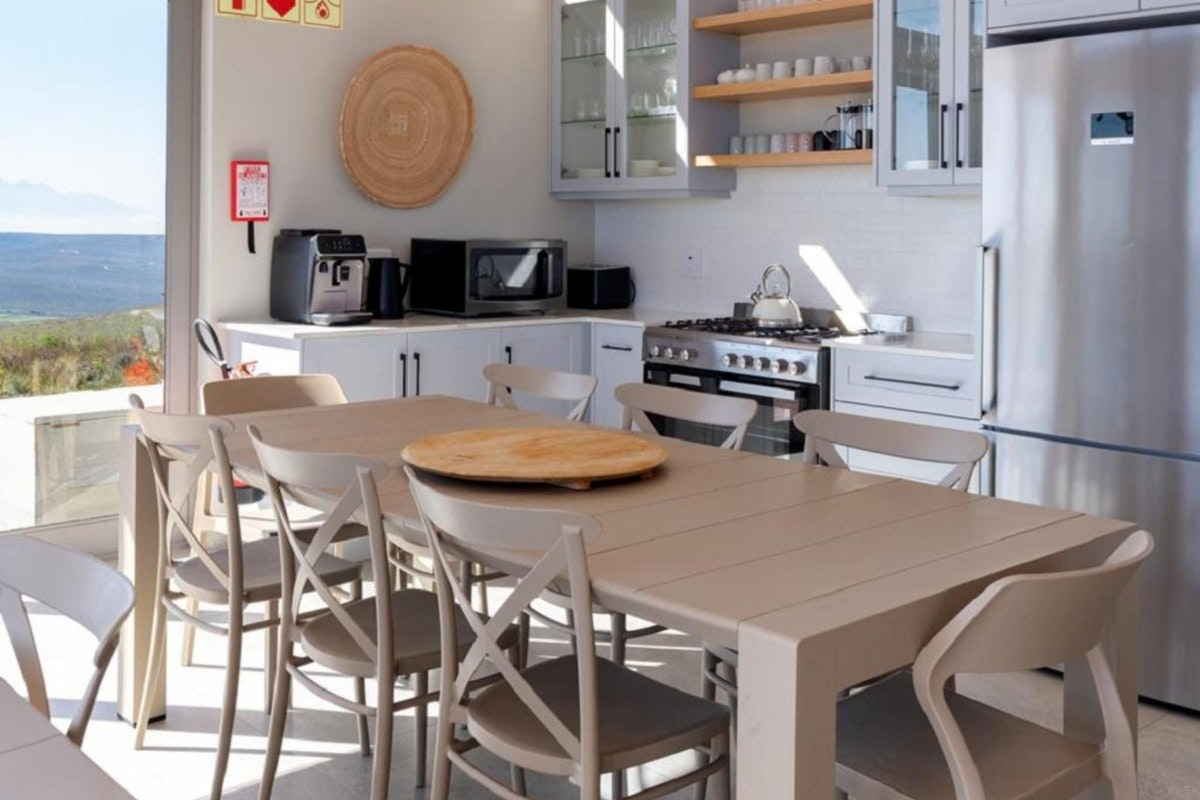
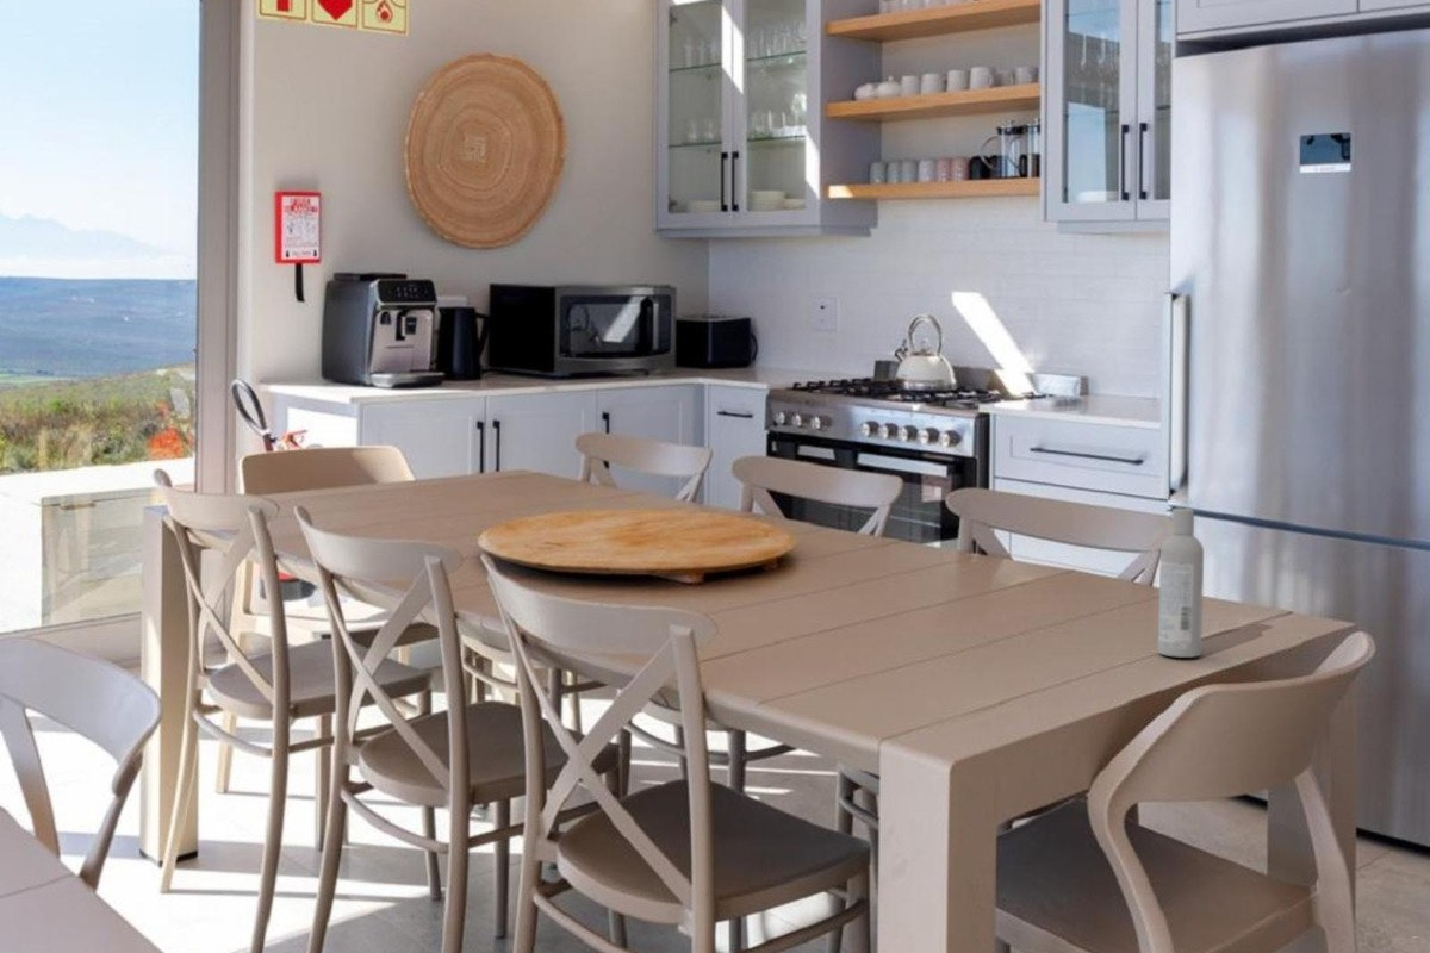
+ bottle [1157,507,1205,659]
